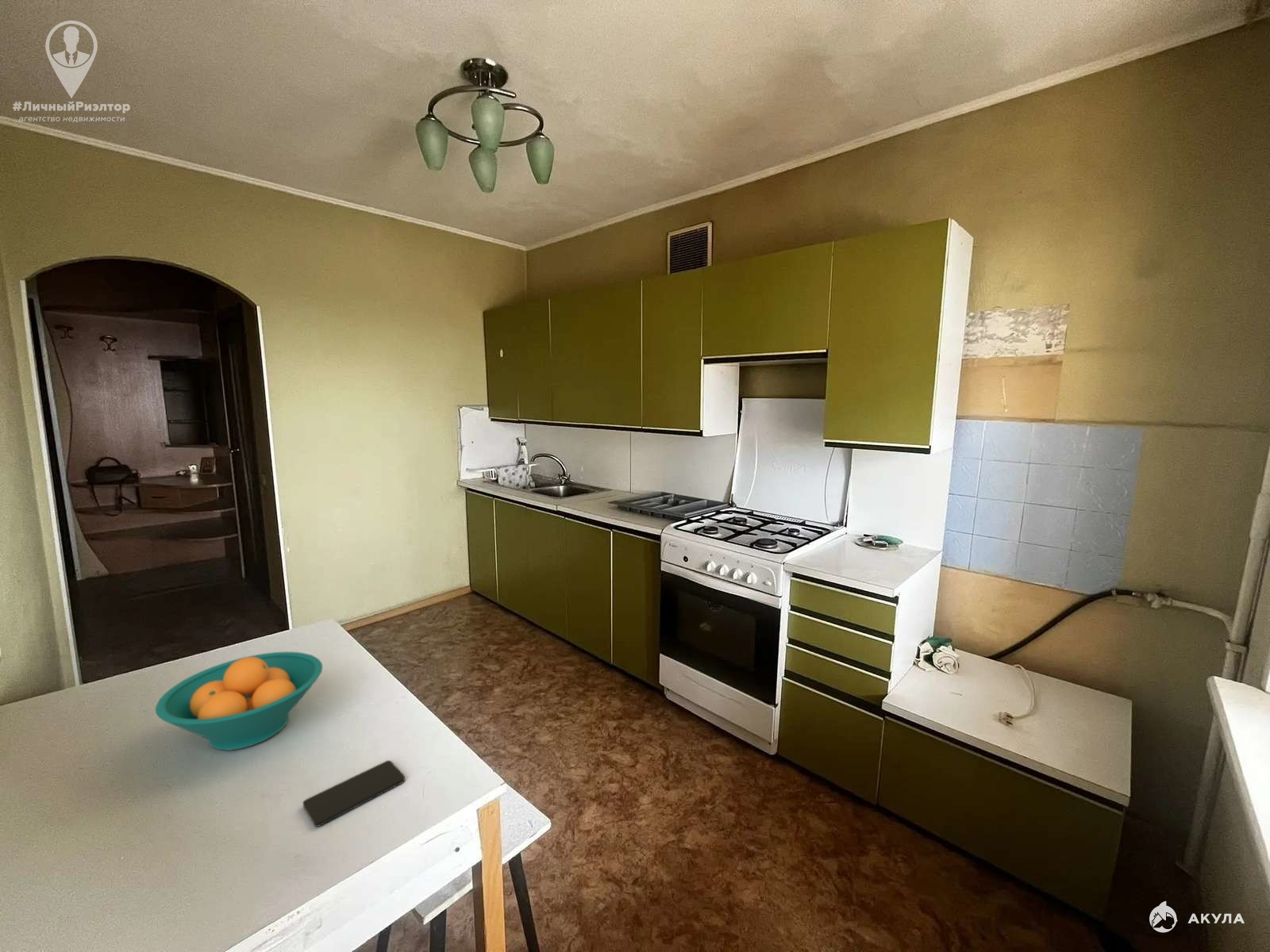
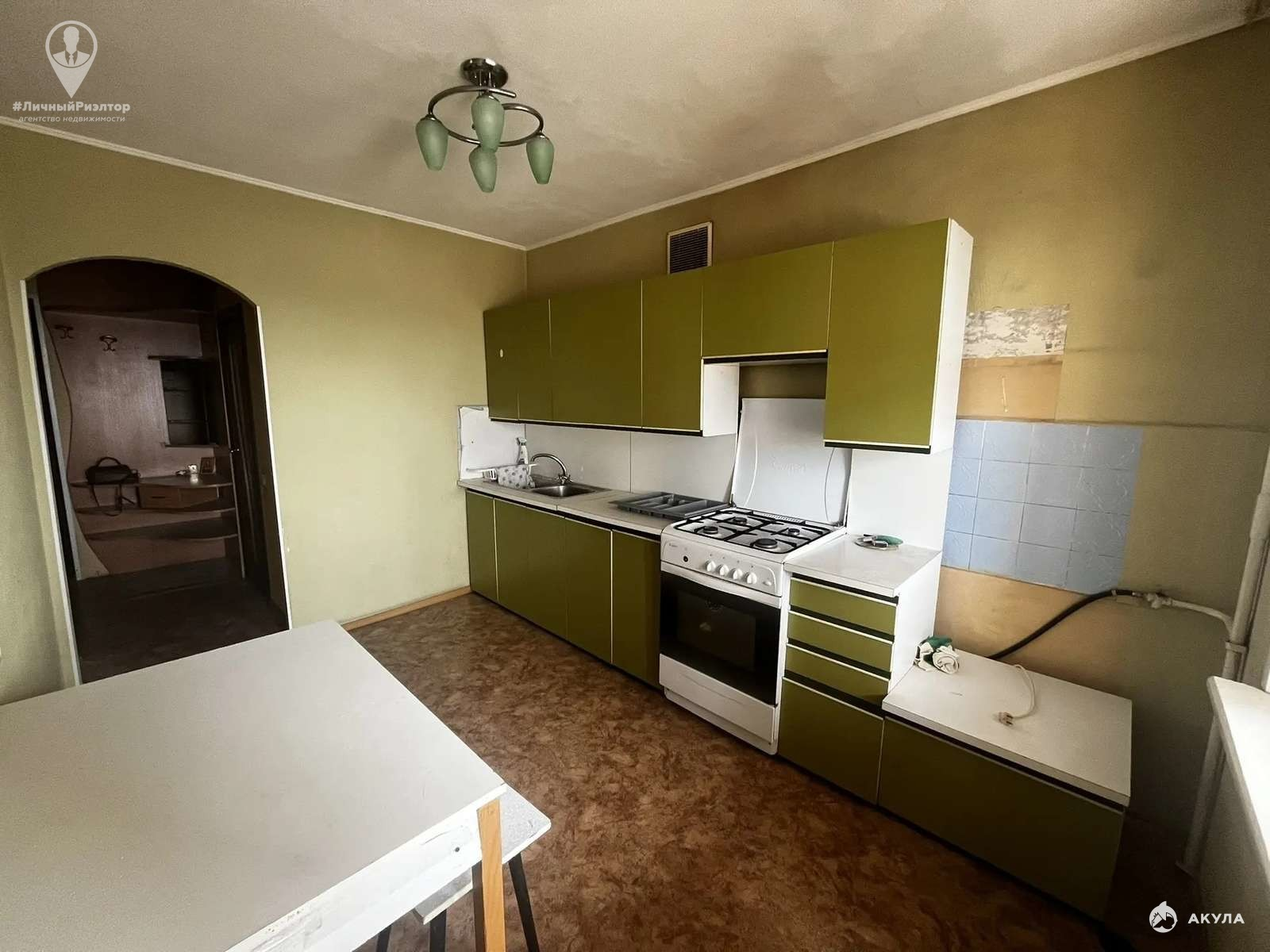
- smartphone [302,760,406,827]
- fruit bowl [155,651,323,751]
